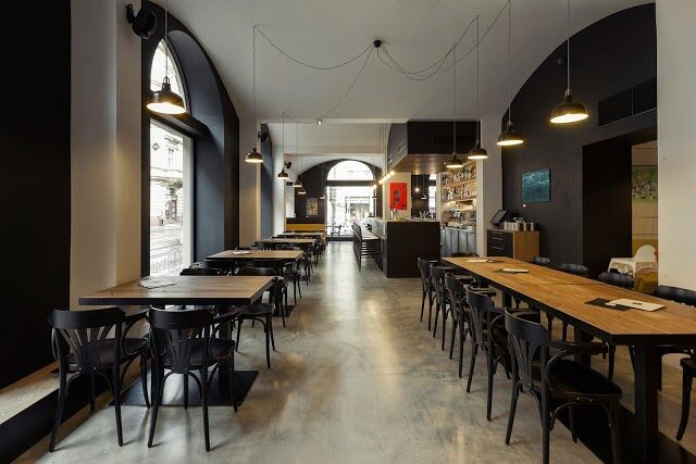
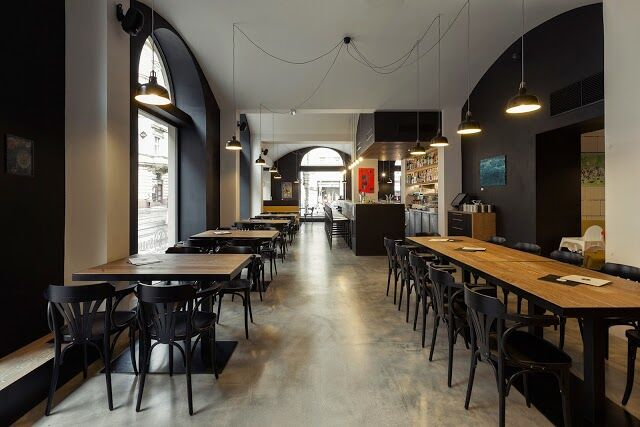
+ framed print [3,133,35,178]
